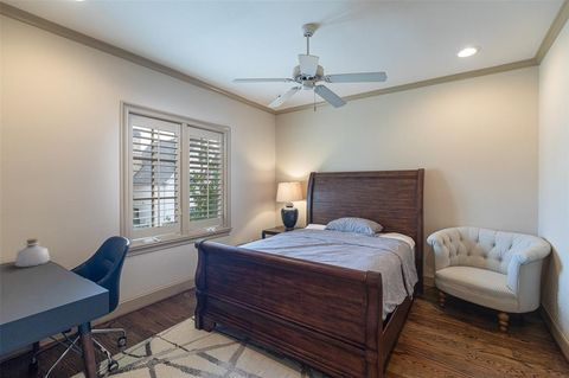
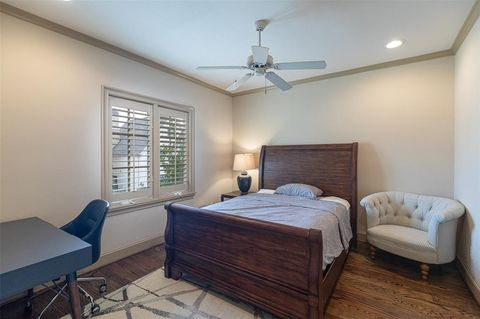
- bottle [14,238,51,268]
